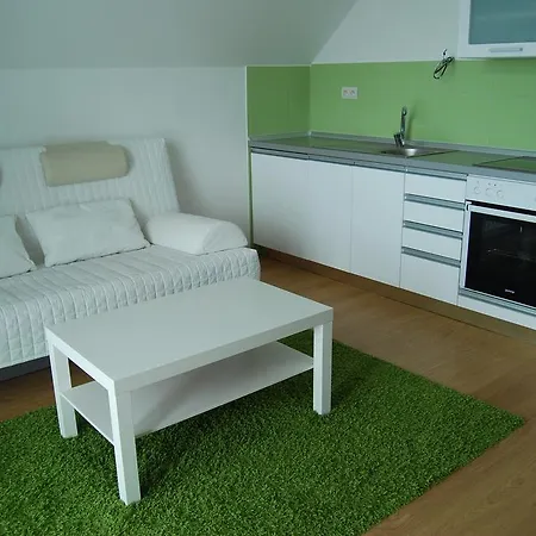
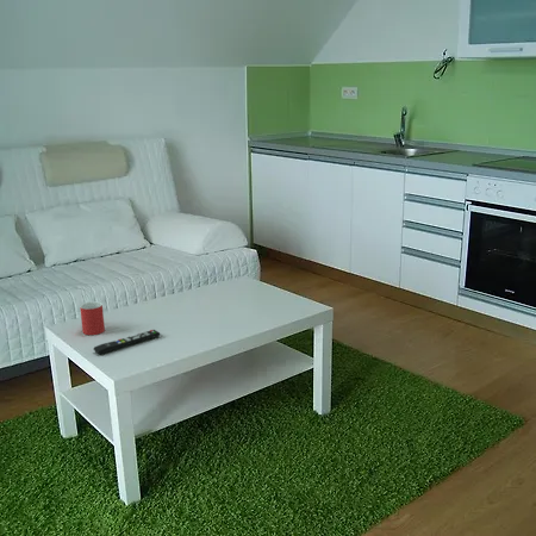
+ mug [79,300,106,336]
+ remote control [93,329,162,356]
